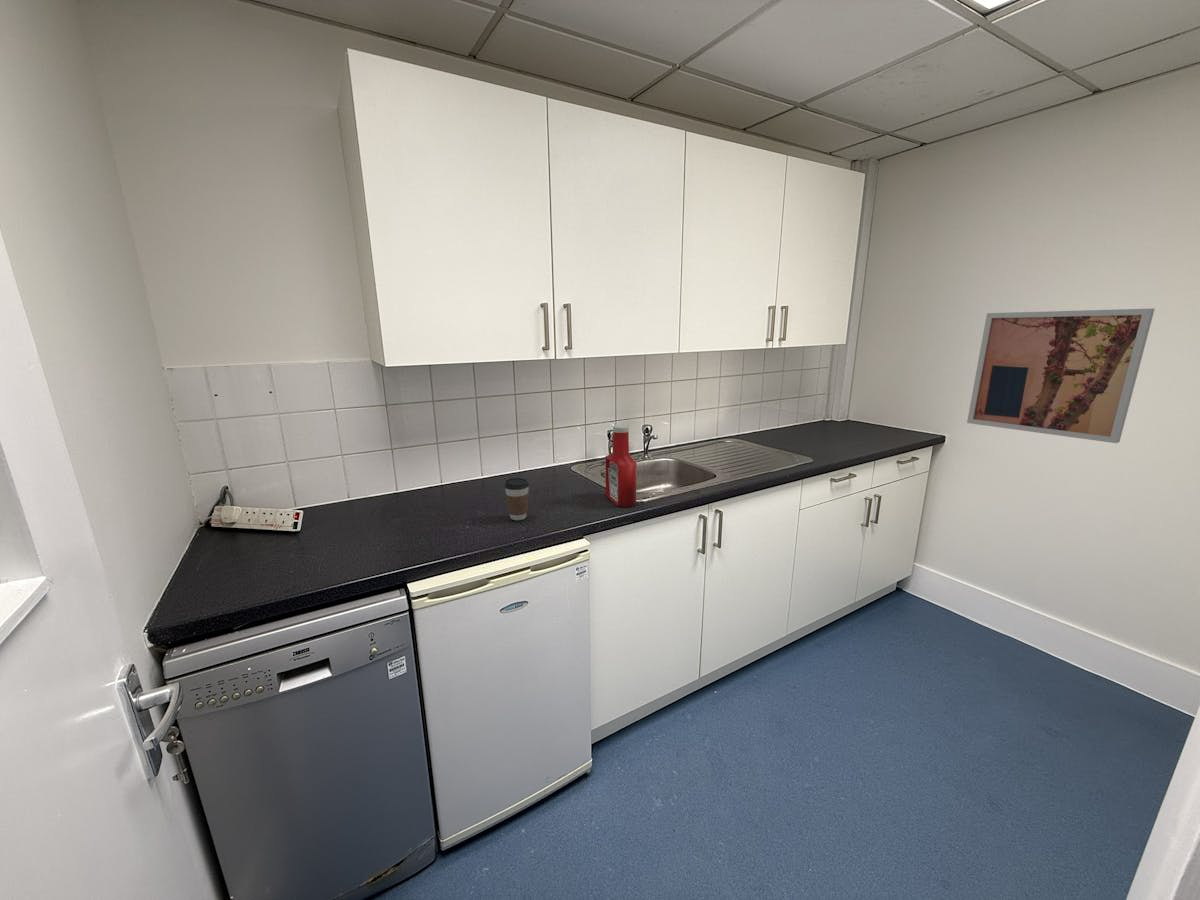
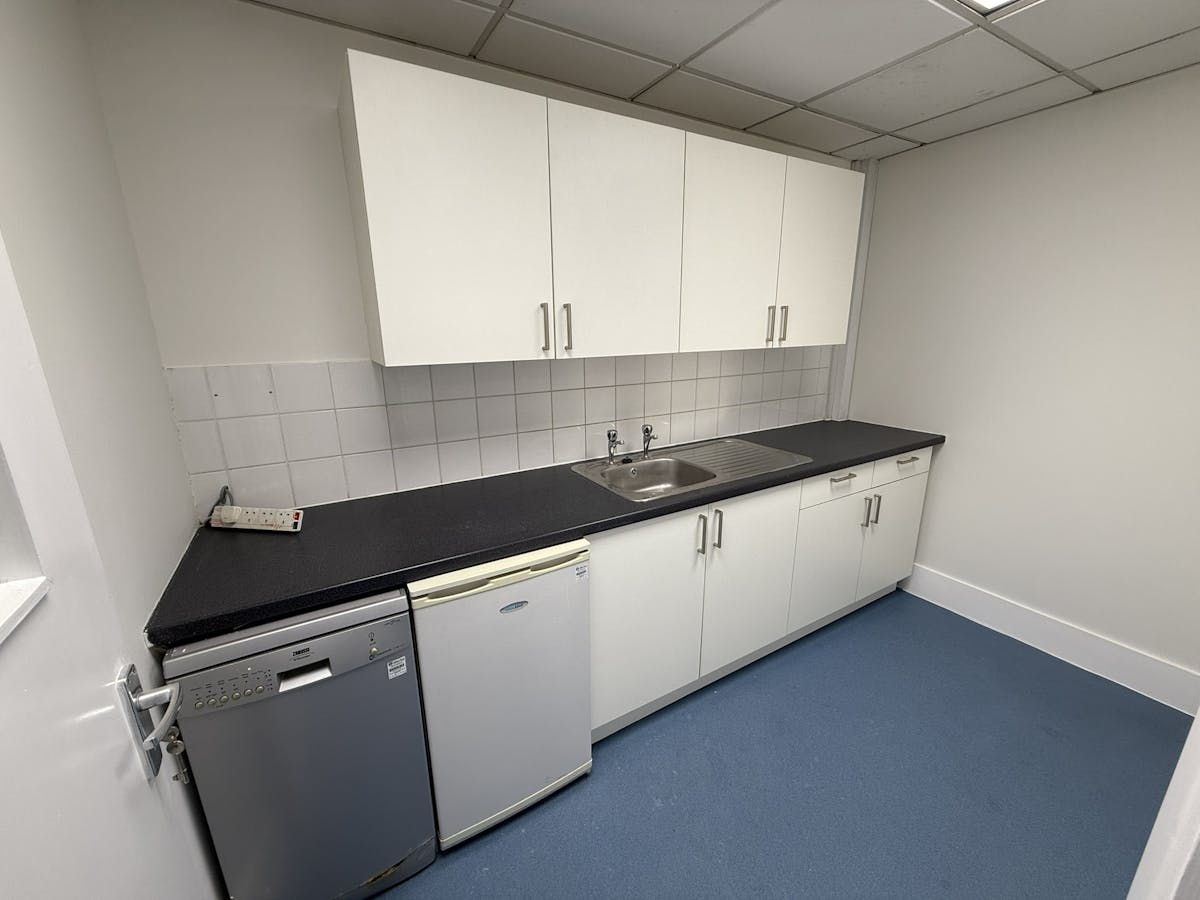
- soap bottle [605,424,638,508]
- wall art [966,308,1155,444]
- coffee cup [503,477,530,521]
